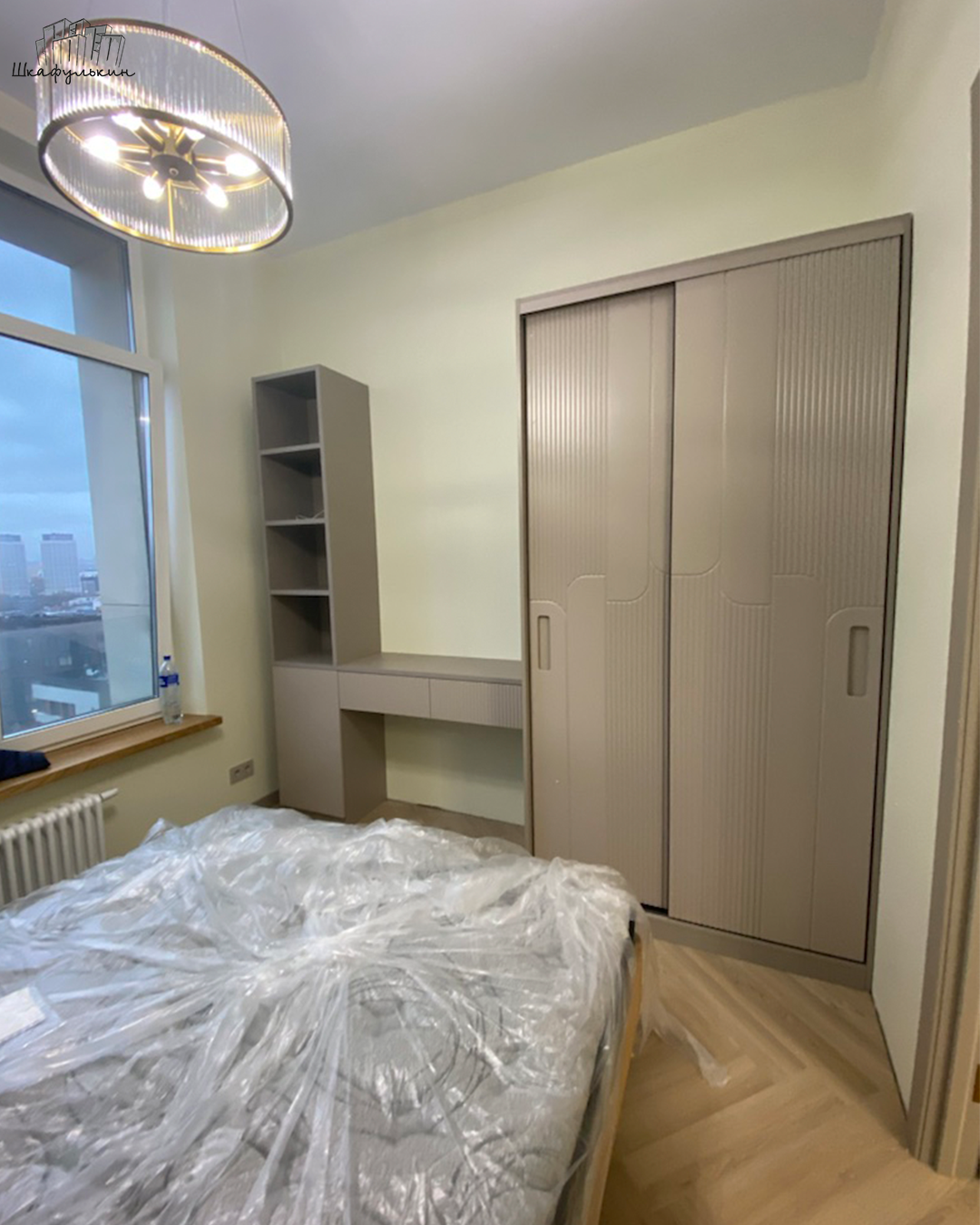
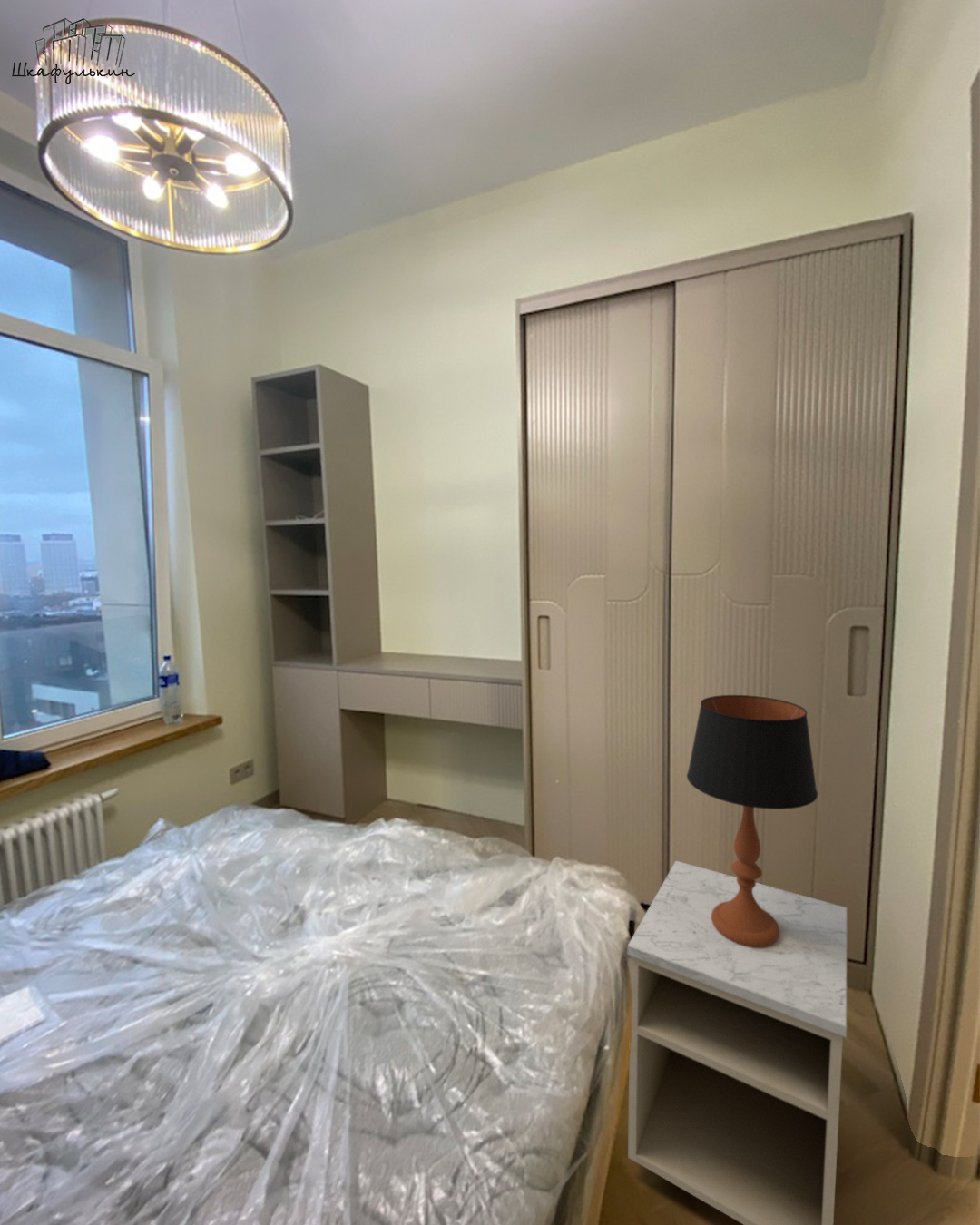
+ nightstand [627,860,848,1225]
+ table lamp [686,694,818,947]
